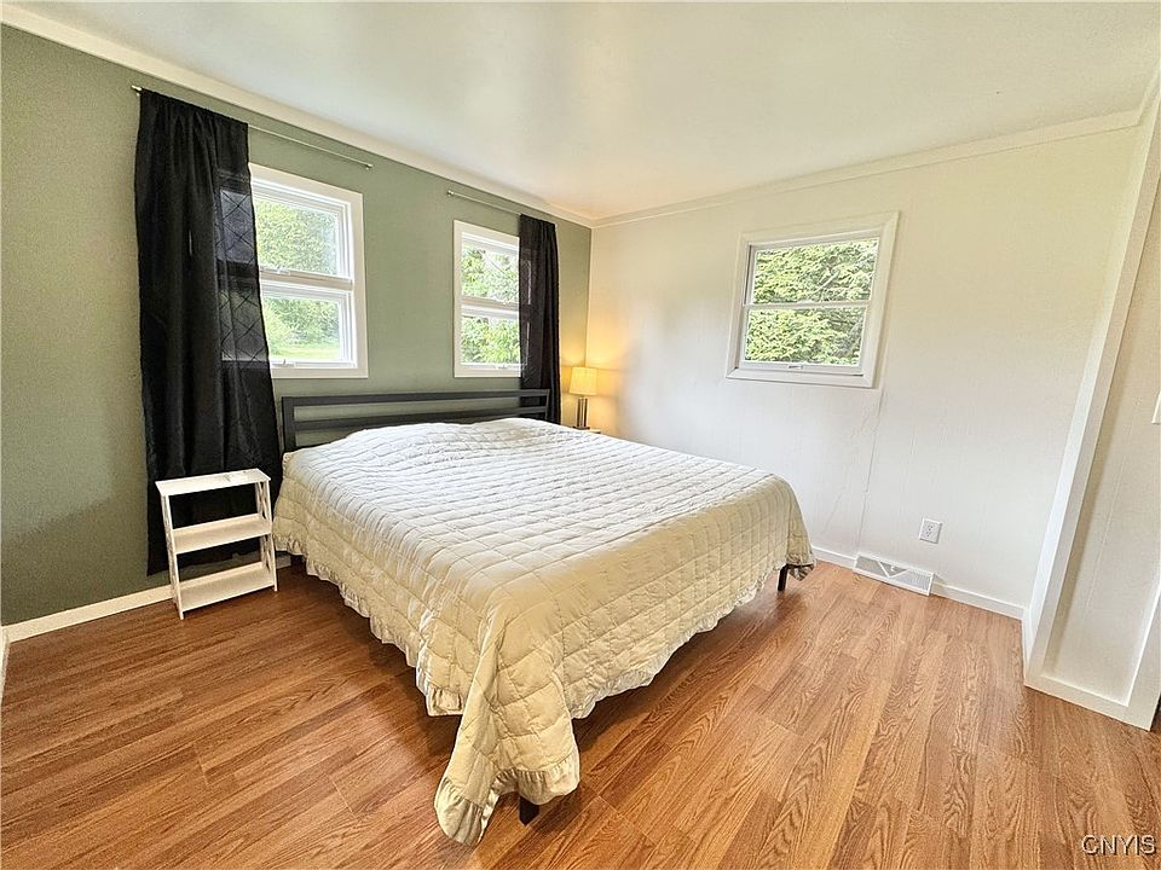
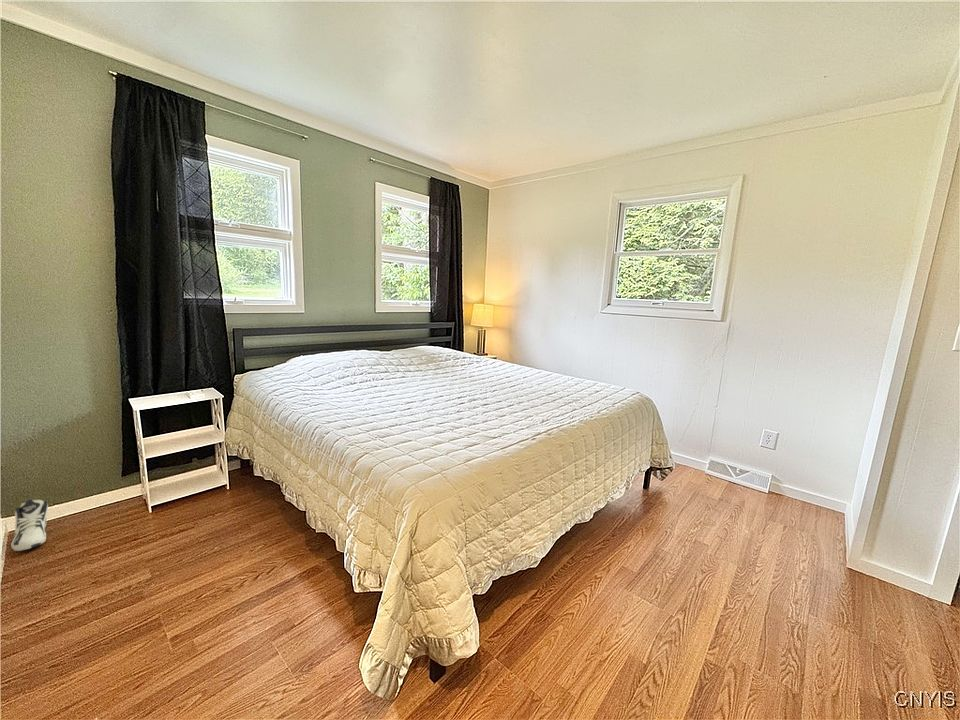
+ sneaker [10,497,49,552]
